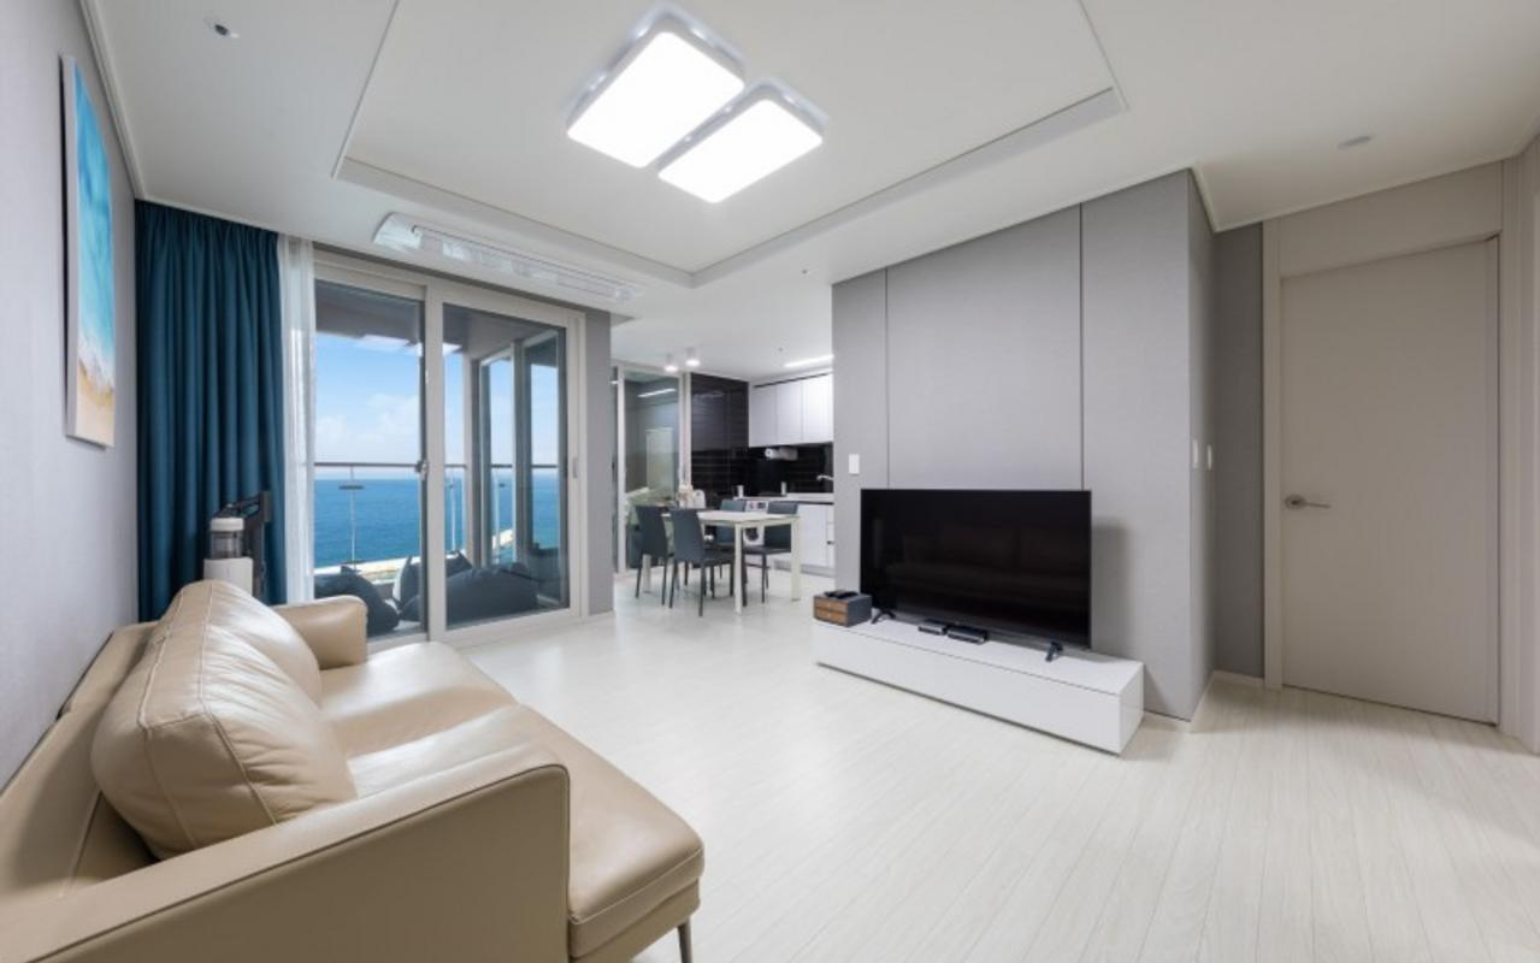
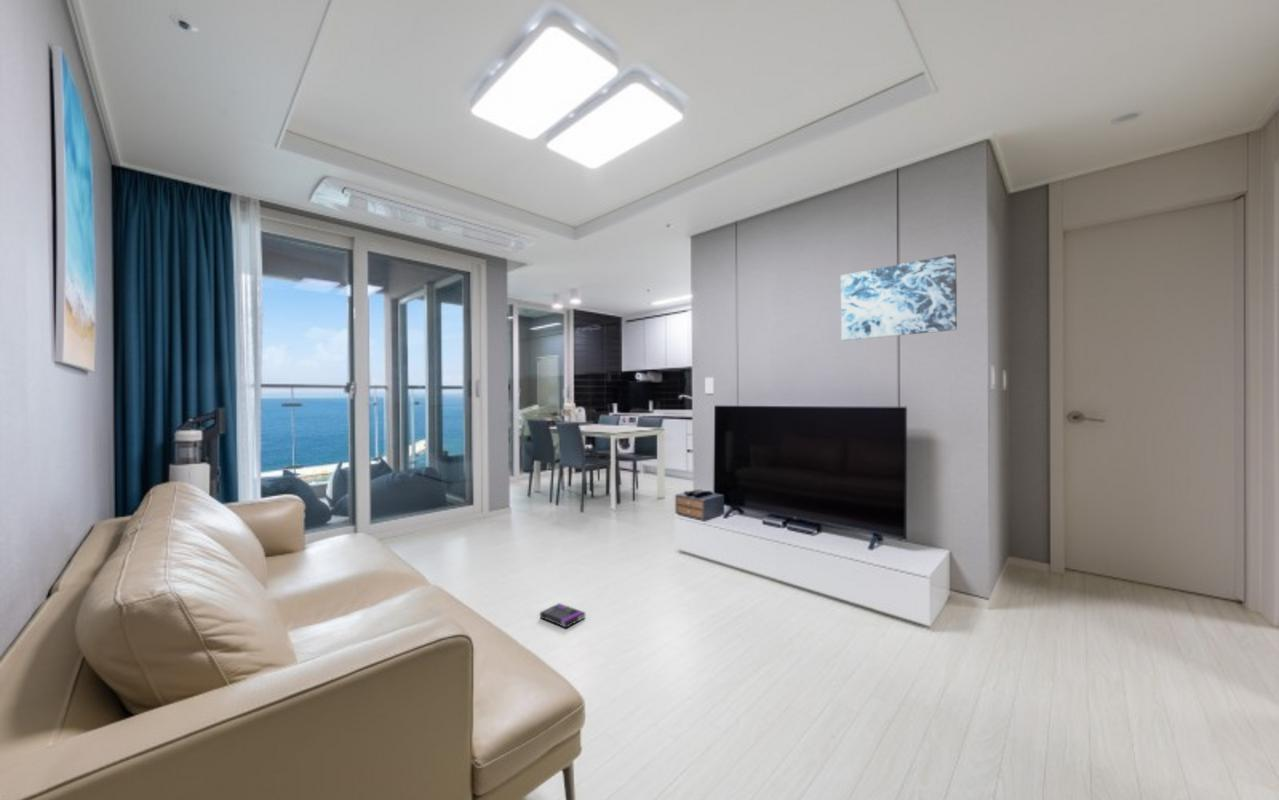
+ box [539,602,586,629]
+ wall art [840,253,958,341]
